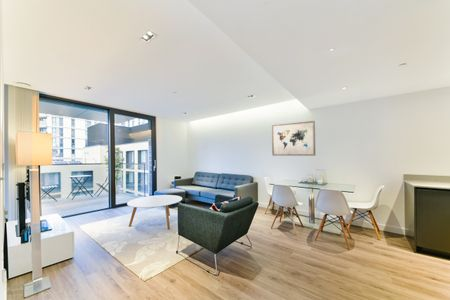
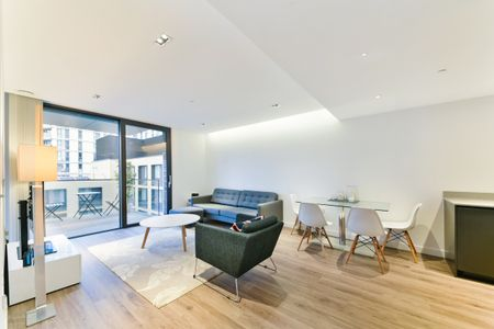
- wall art [271,120,316,157]
